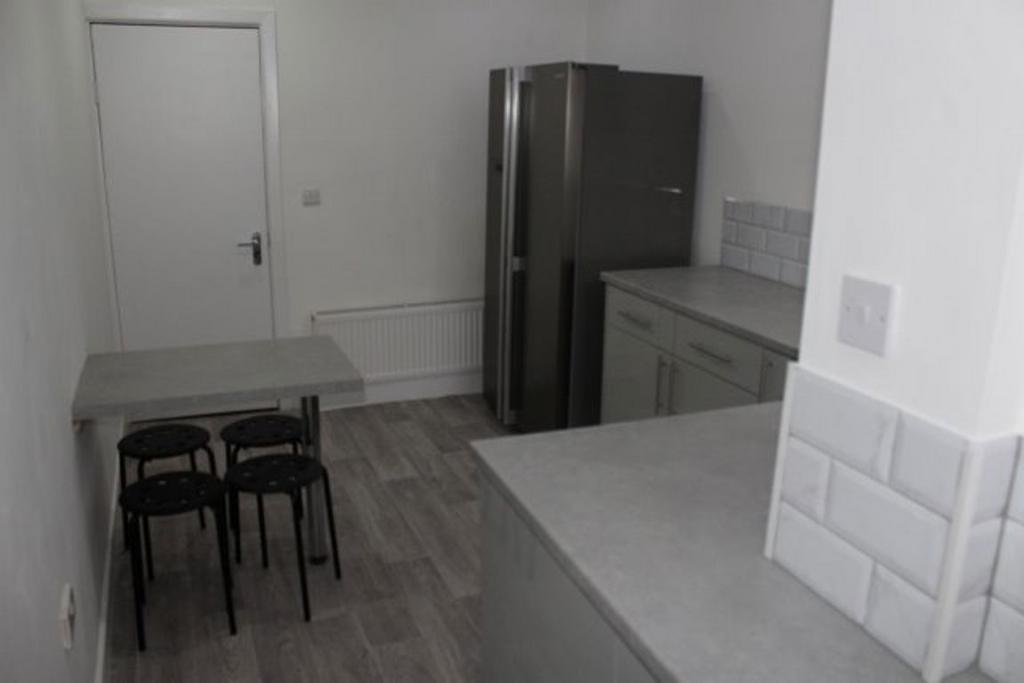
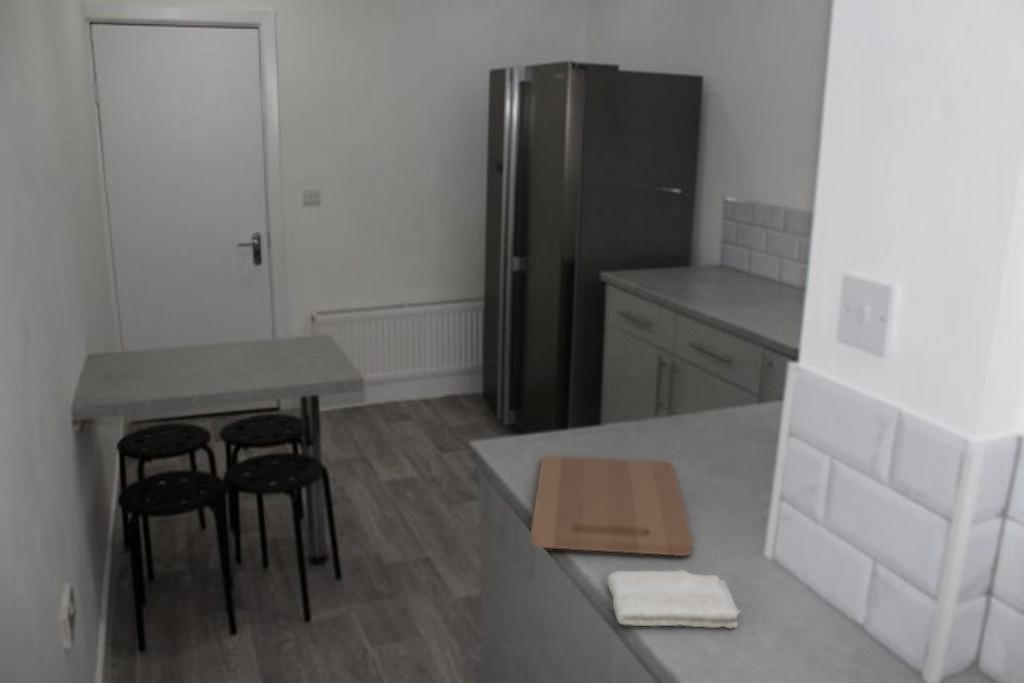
+ washcloth [606,569,742,630]
+ cutting board [529,455,694,557]
